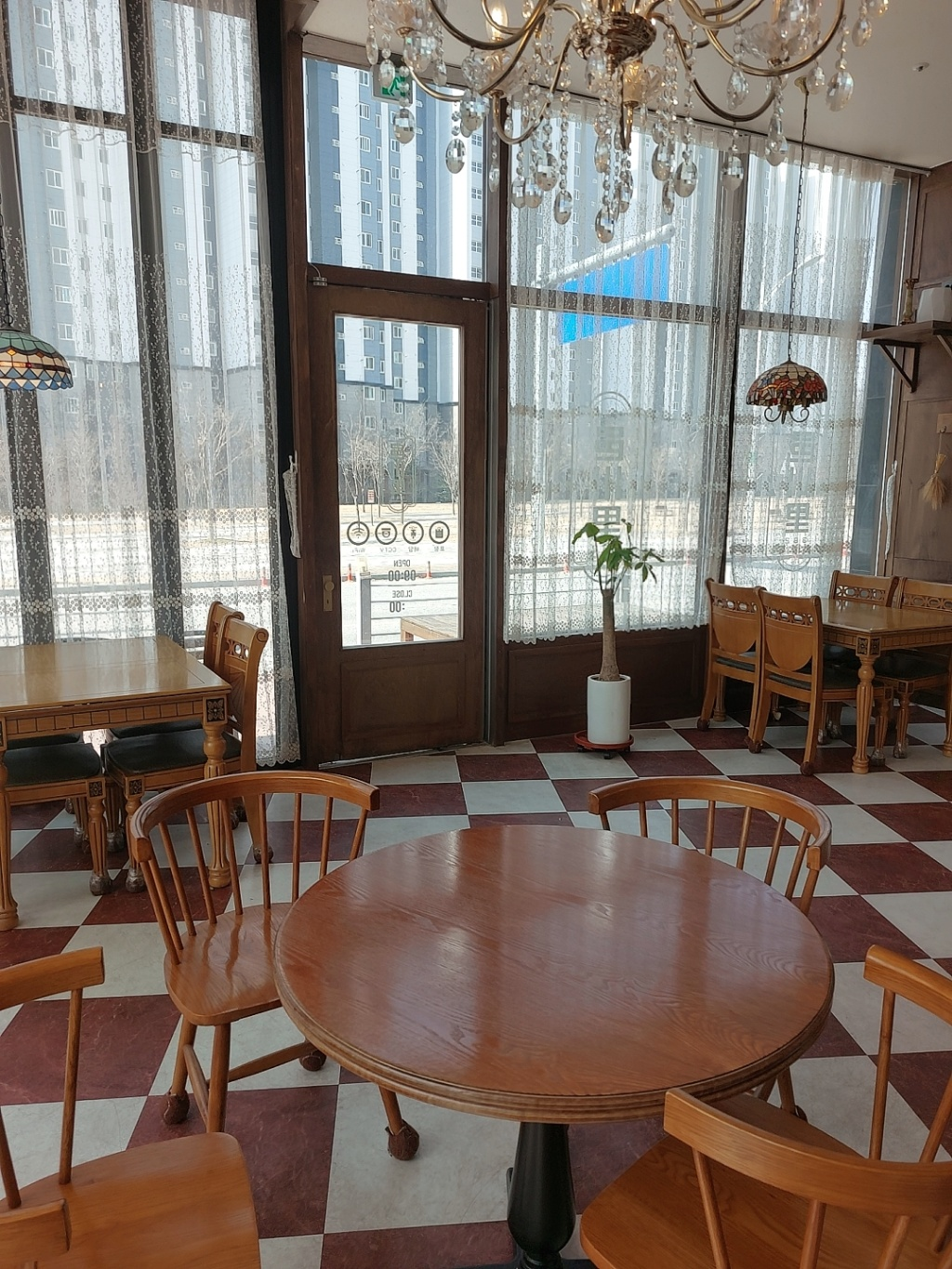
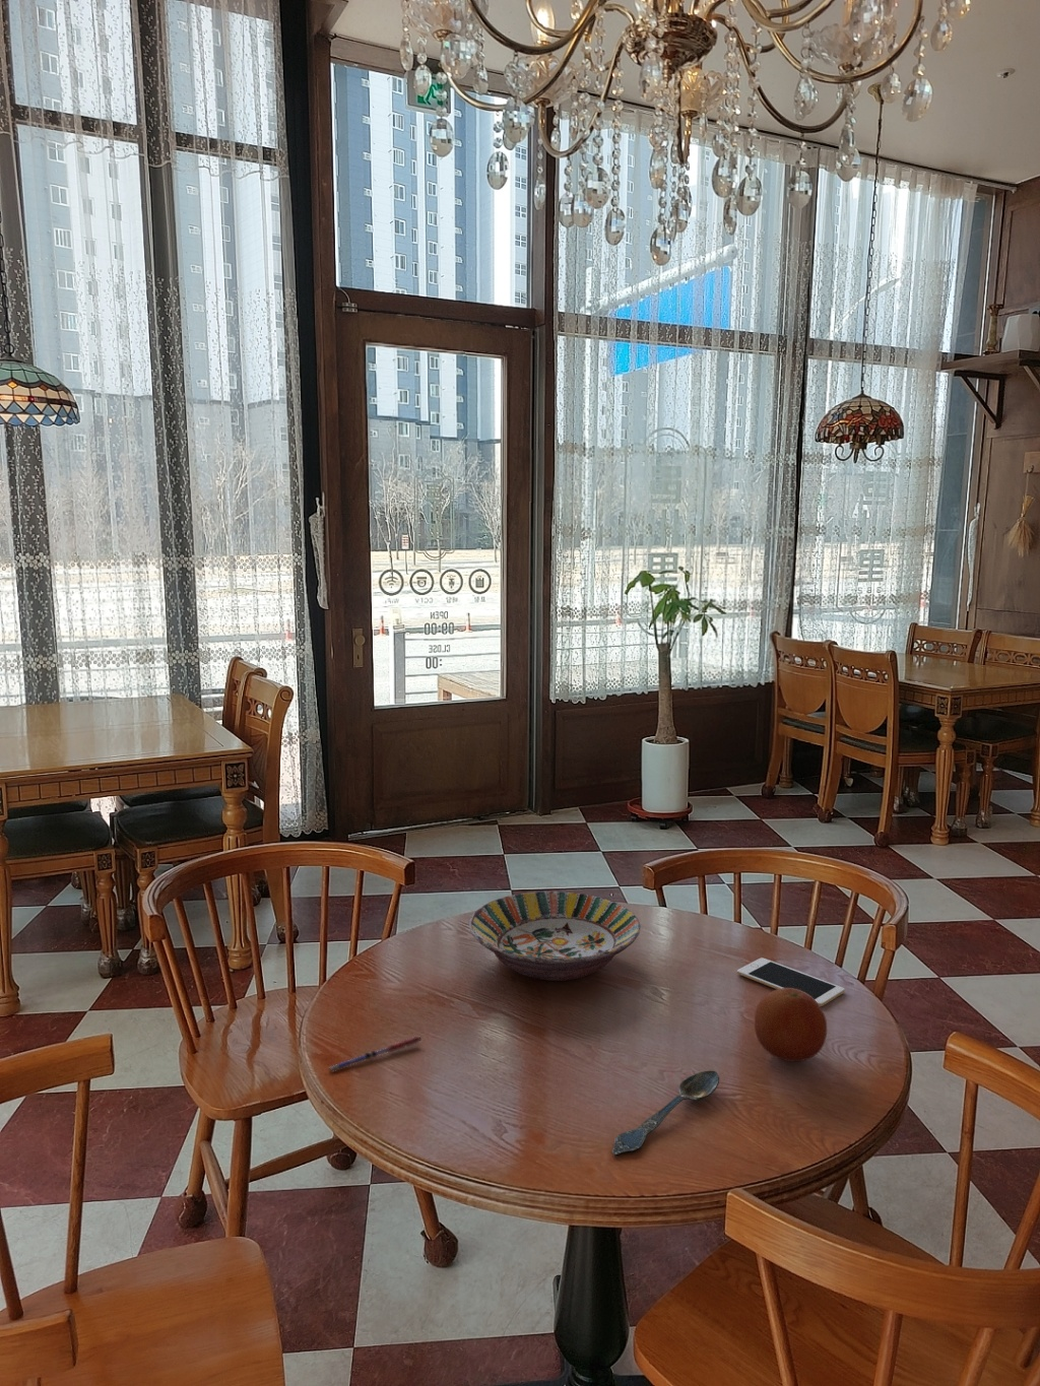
+ cell phone [736,957,846,1007]
+ fruit [754,988,828,1062]
+ serving bowl [469,890,642,982]
+ pen [329,1034,423,1073]
+ spoon [612,1070,720,1157]
